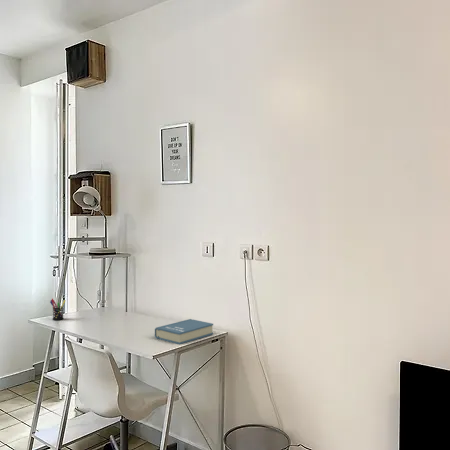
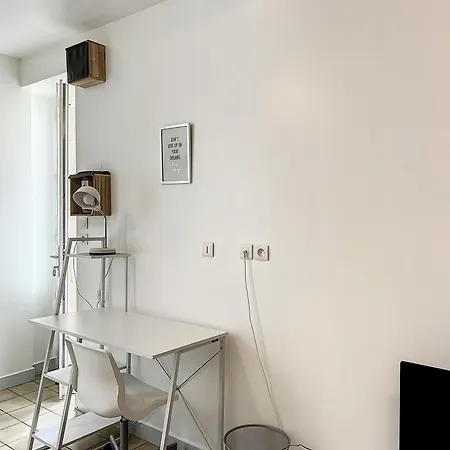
- pen holder [49,298,66,321]
- book [154,318,214,345]
